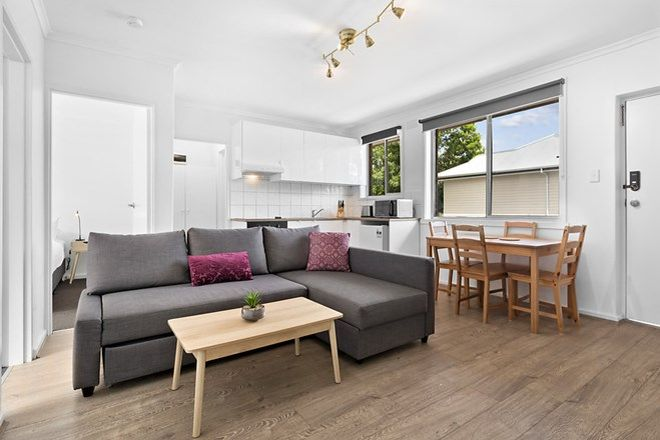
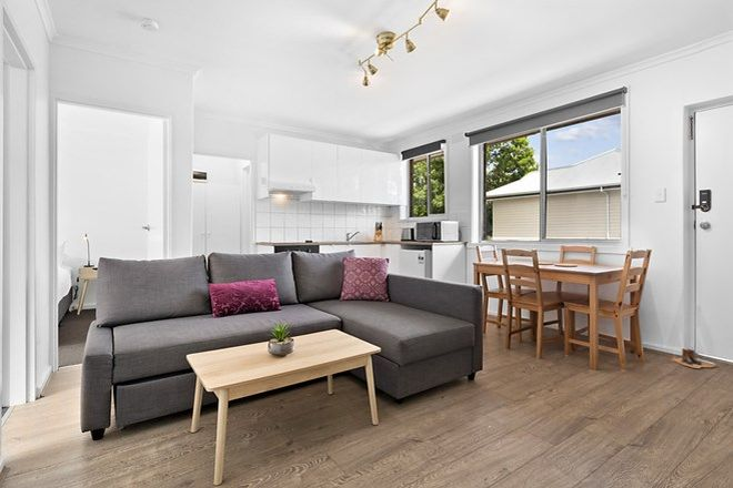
+ boots [670,347,717,369]
